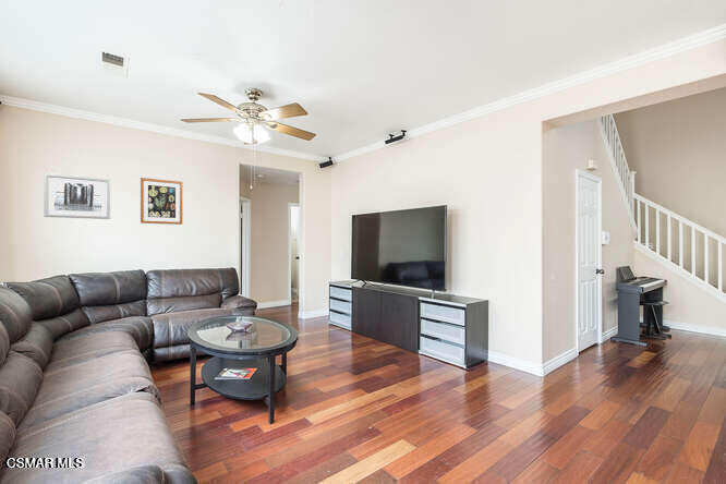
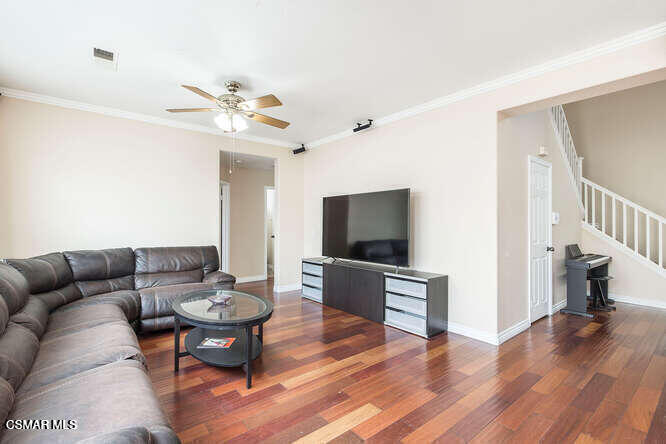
- wall art [43,172,111,220]
- wall art [140,177,183,226]
